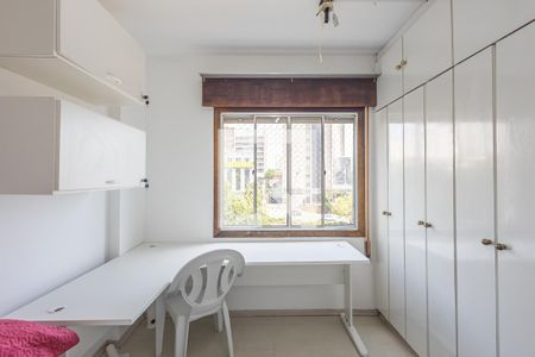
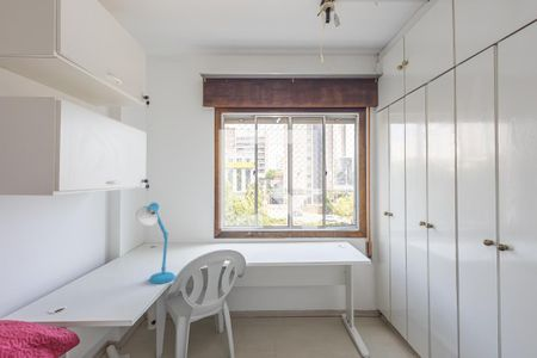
+ desk lamp [135,202,177,285]
